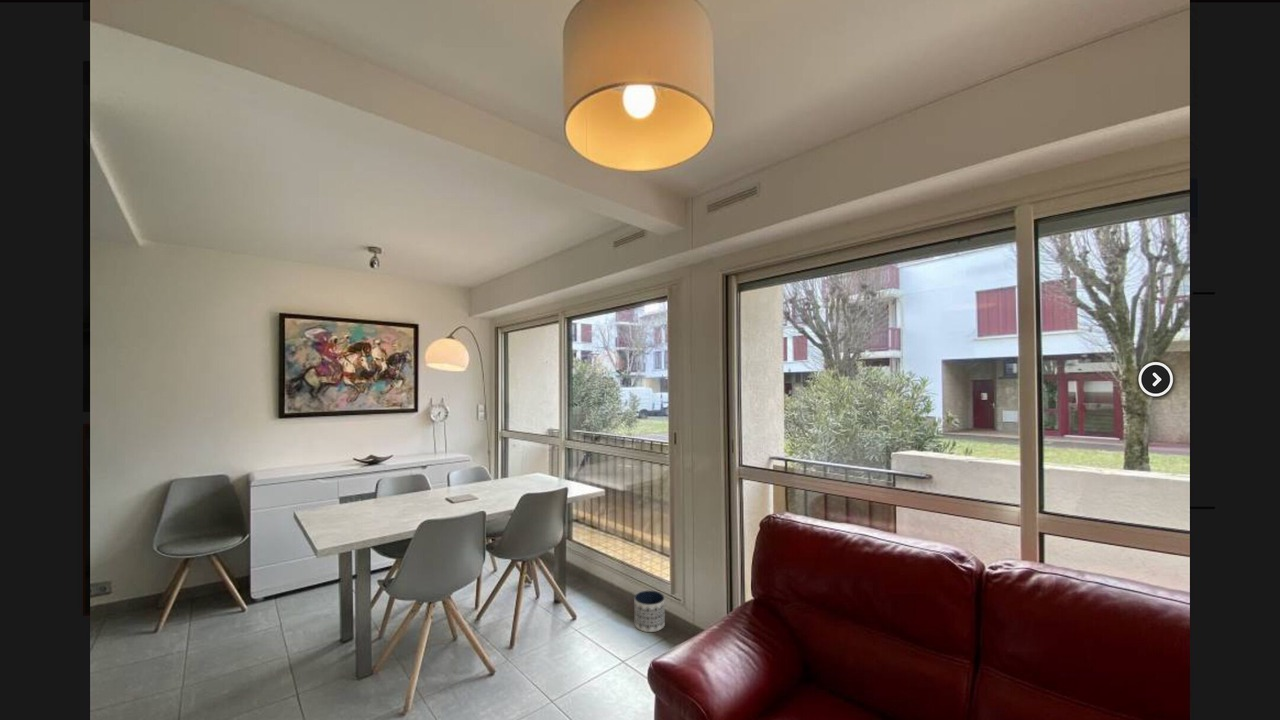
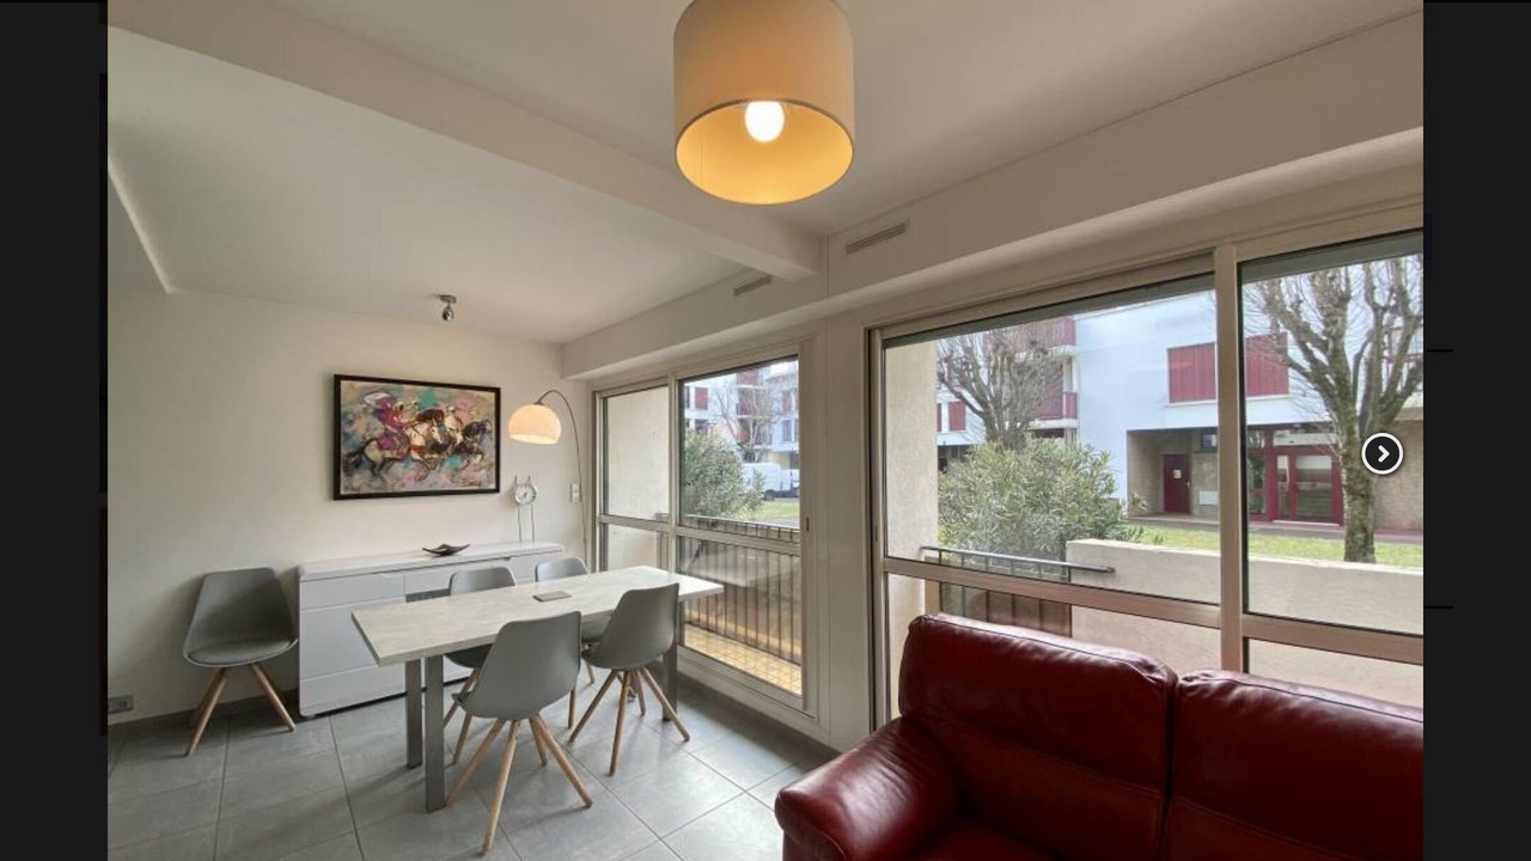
- planter [634,590,666,633]
